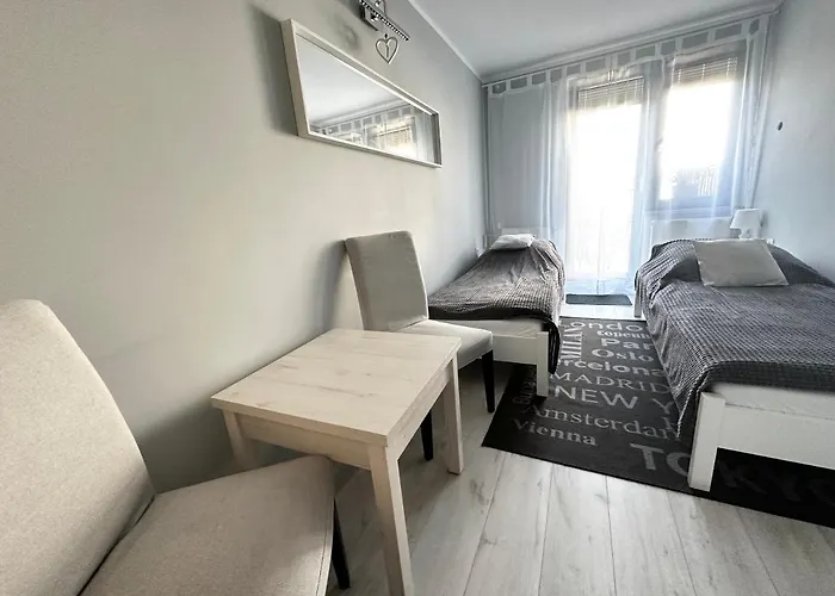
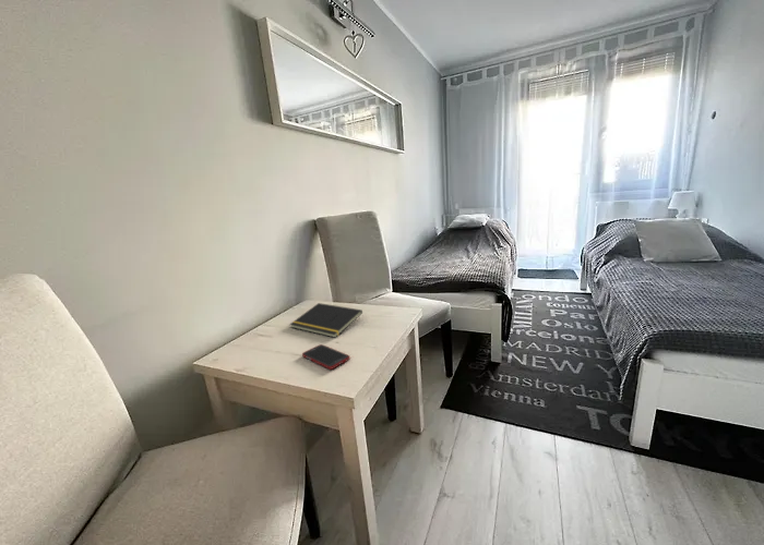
+ cell phone [301,343,351,371]
+ notepad [288,302,363,339]
